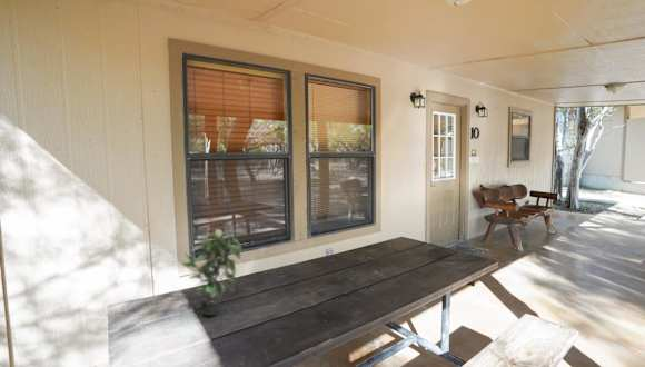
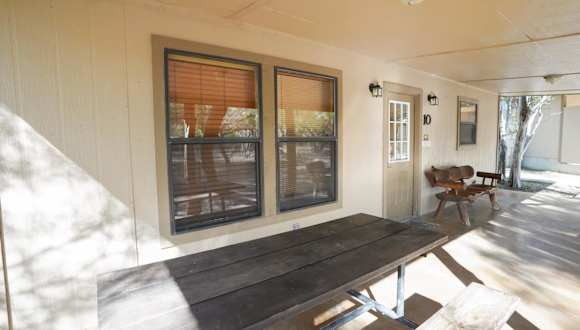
- potted plant [181,228,246,316]
